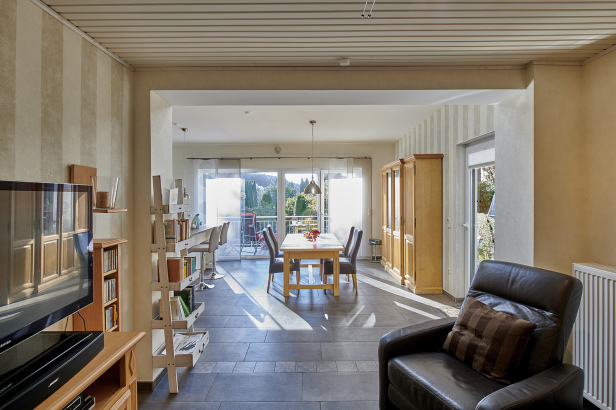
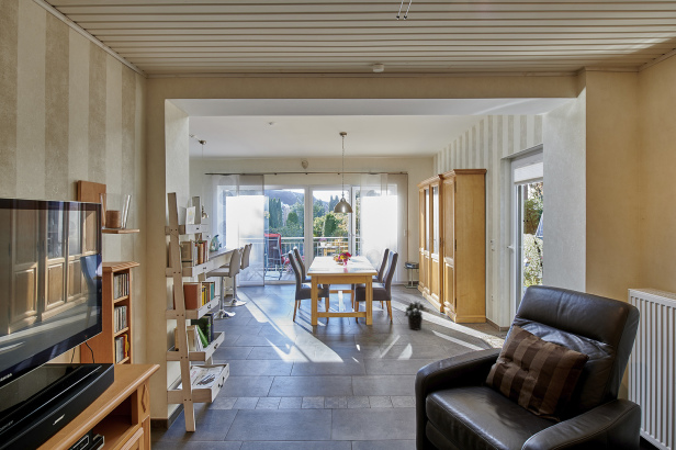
+ potted plant [404,300,430,331]
